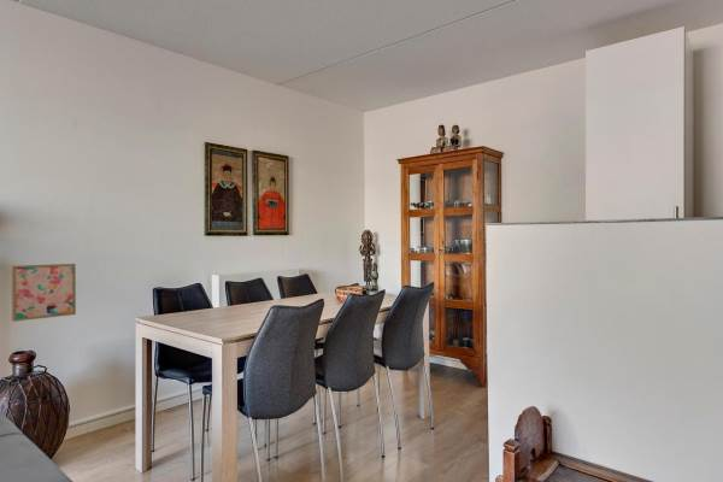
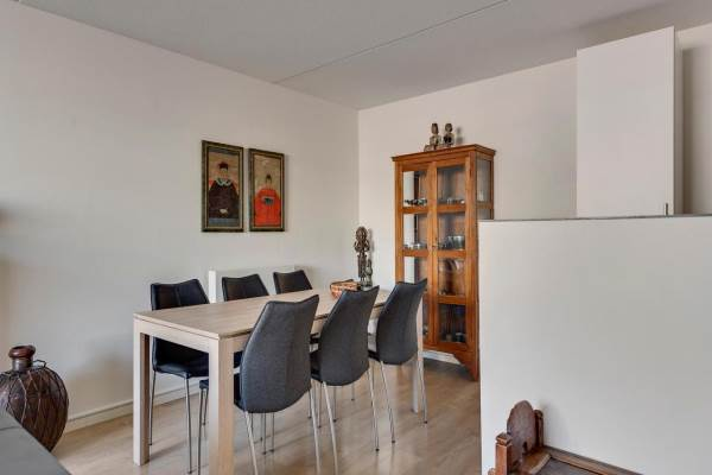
- wall art [11,263,77,323]
